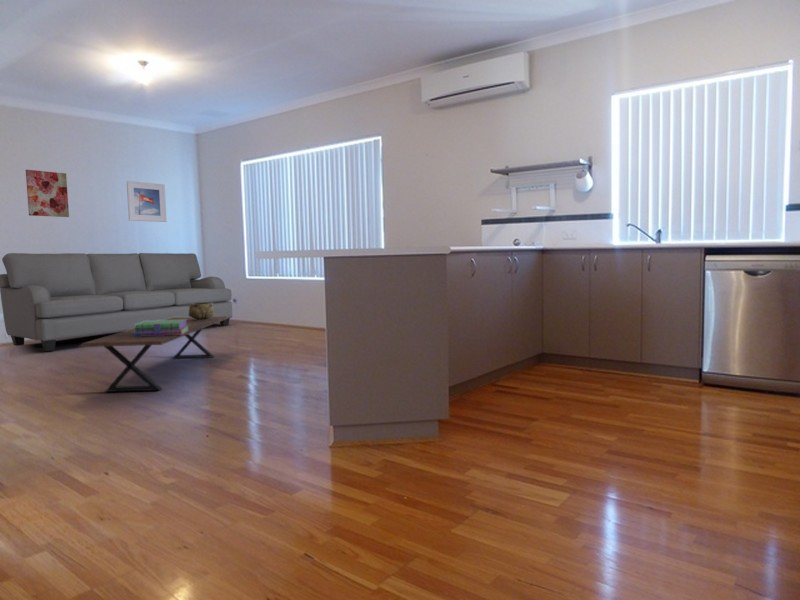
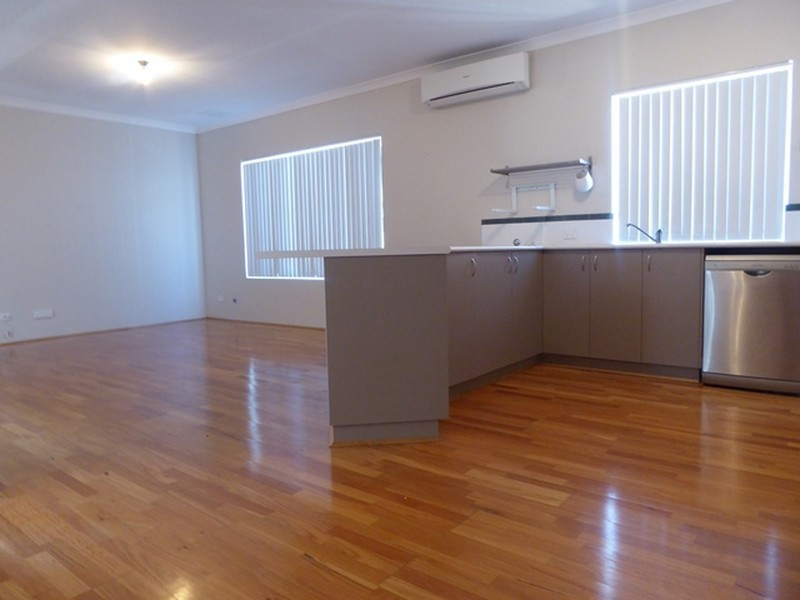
- sofa [0,252,233,352]
- wall art [25,169,70,218]
- stack of books [134,319,188,337]
- decorative bowl [189,302,214,320]
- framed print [126,180,168,223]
- coffee table [78,316,228,393]
